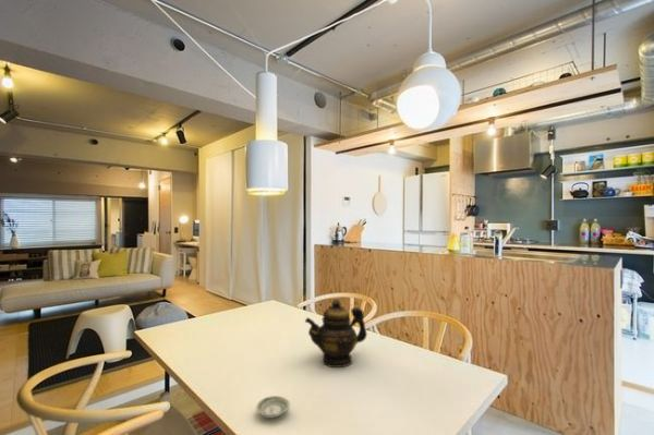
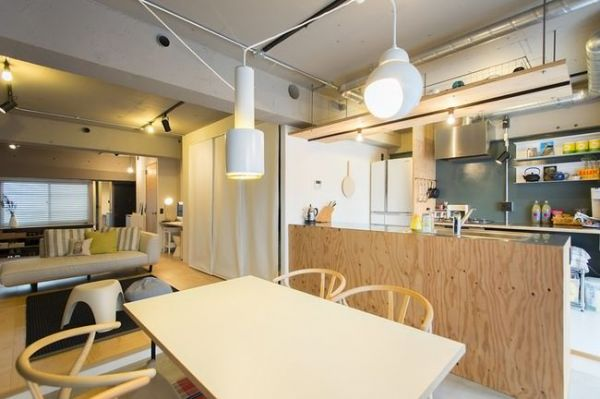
- saucer [255,395,291,419]
- teapot [304,298,368,368]
